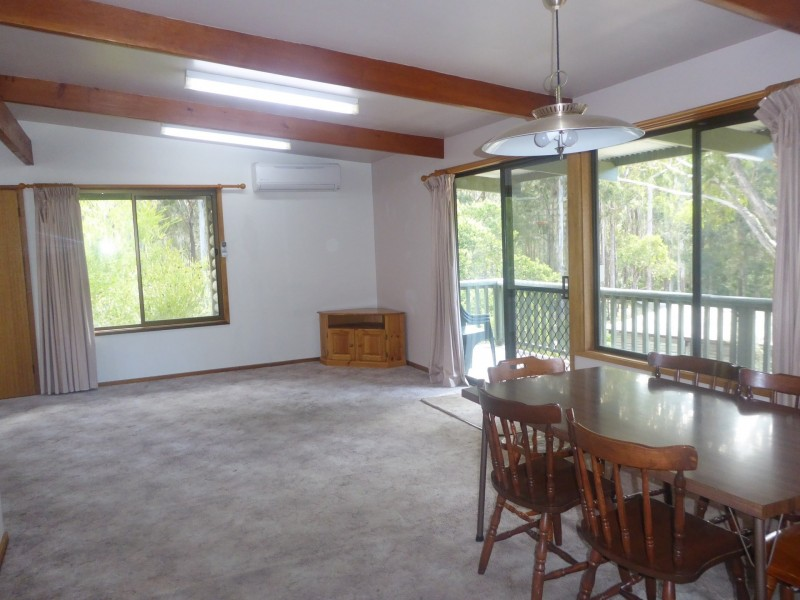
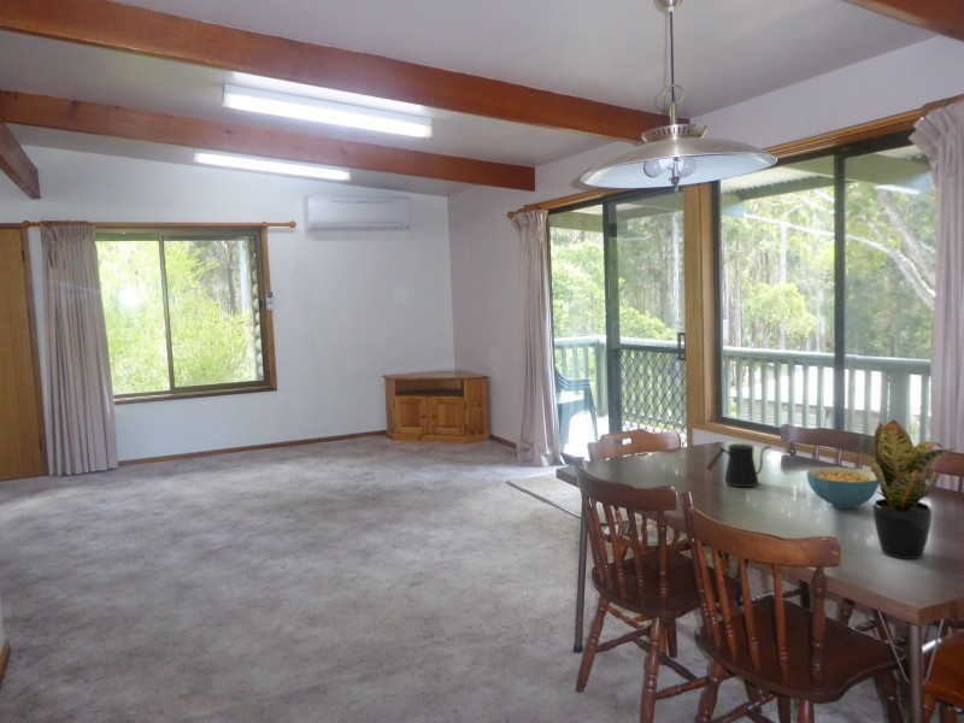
+ potted plant [848,418,959,560]
+ cereal bowl [805,466,880,510]
+ kettle [705,442,772,488]
